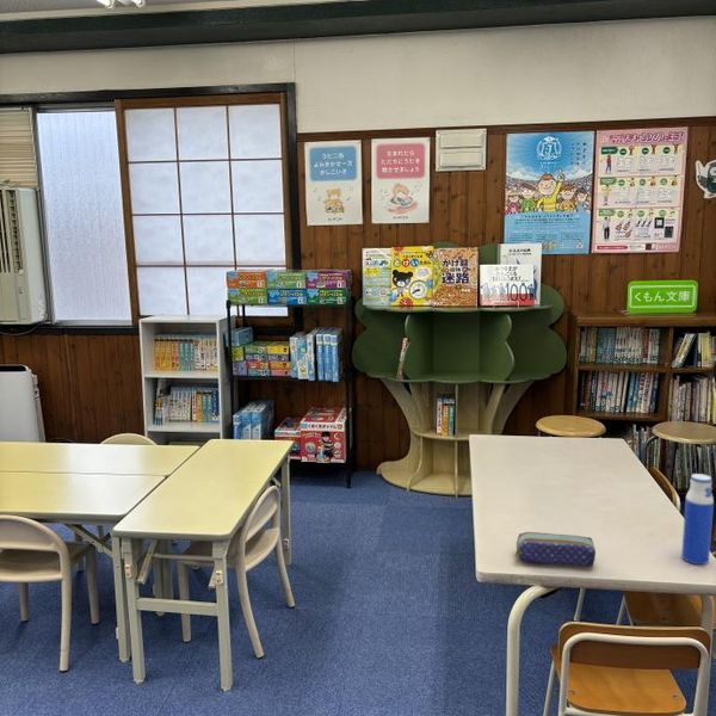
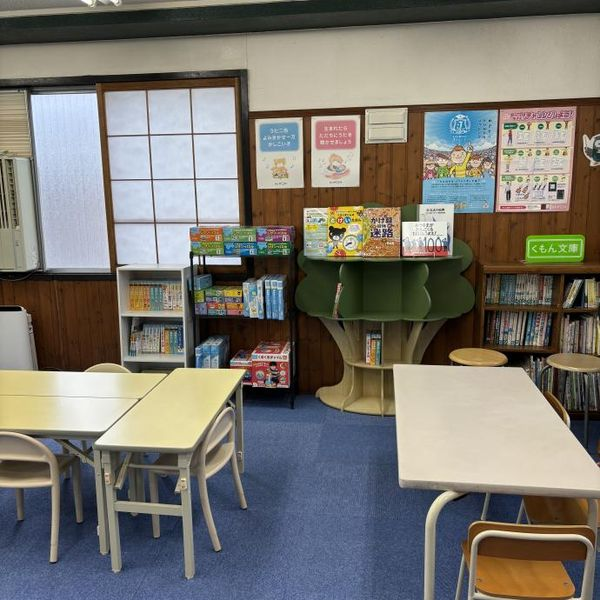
- pencil case [516,531,597,567]
- water bottle [680,473,715,566]
